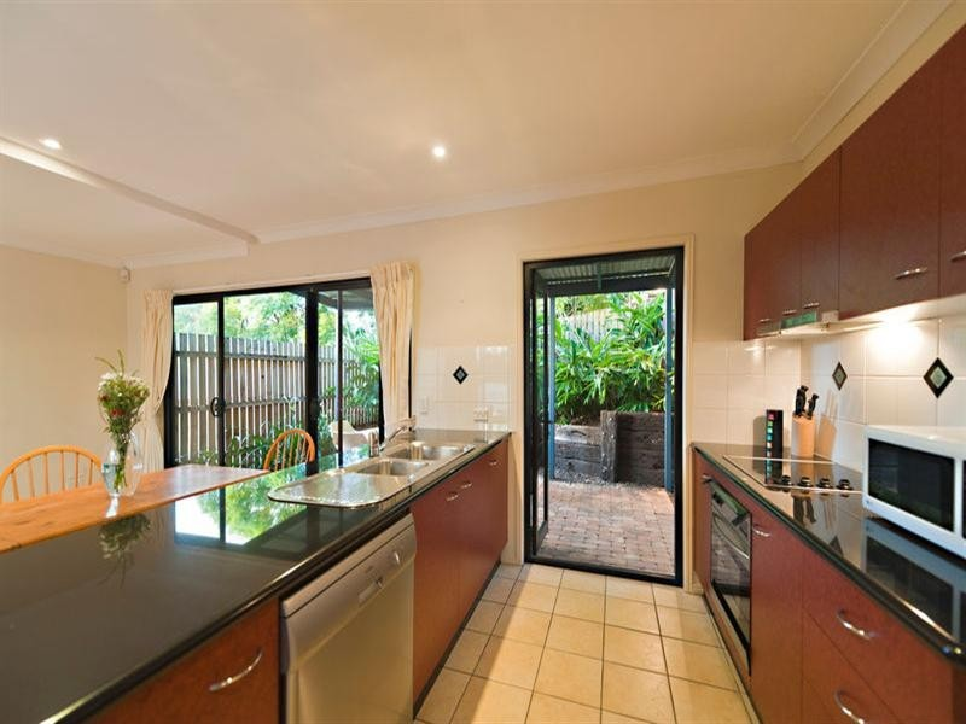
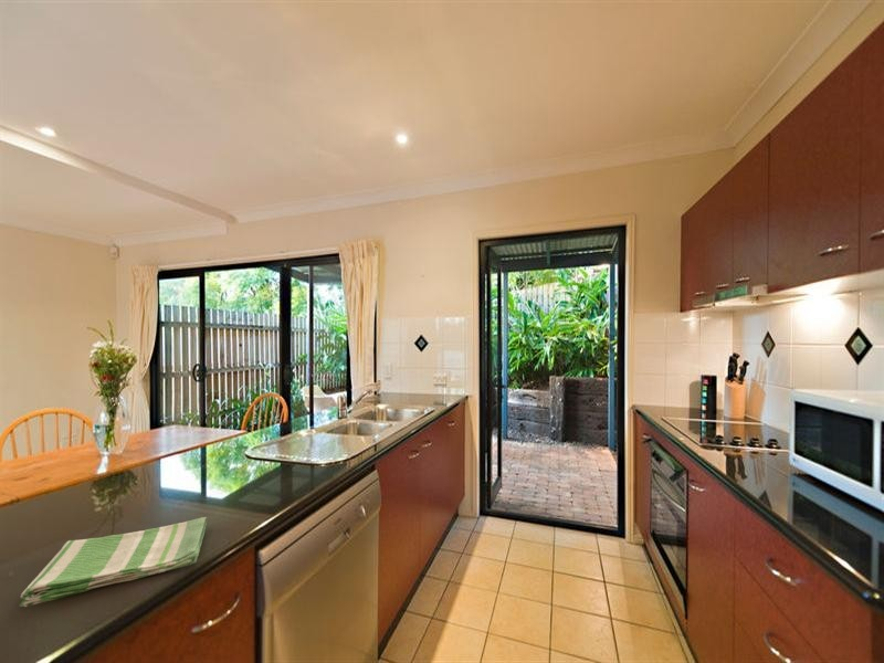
+ dish towel [18,516,208,608]
